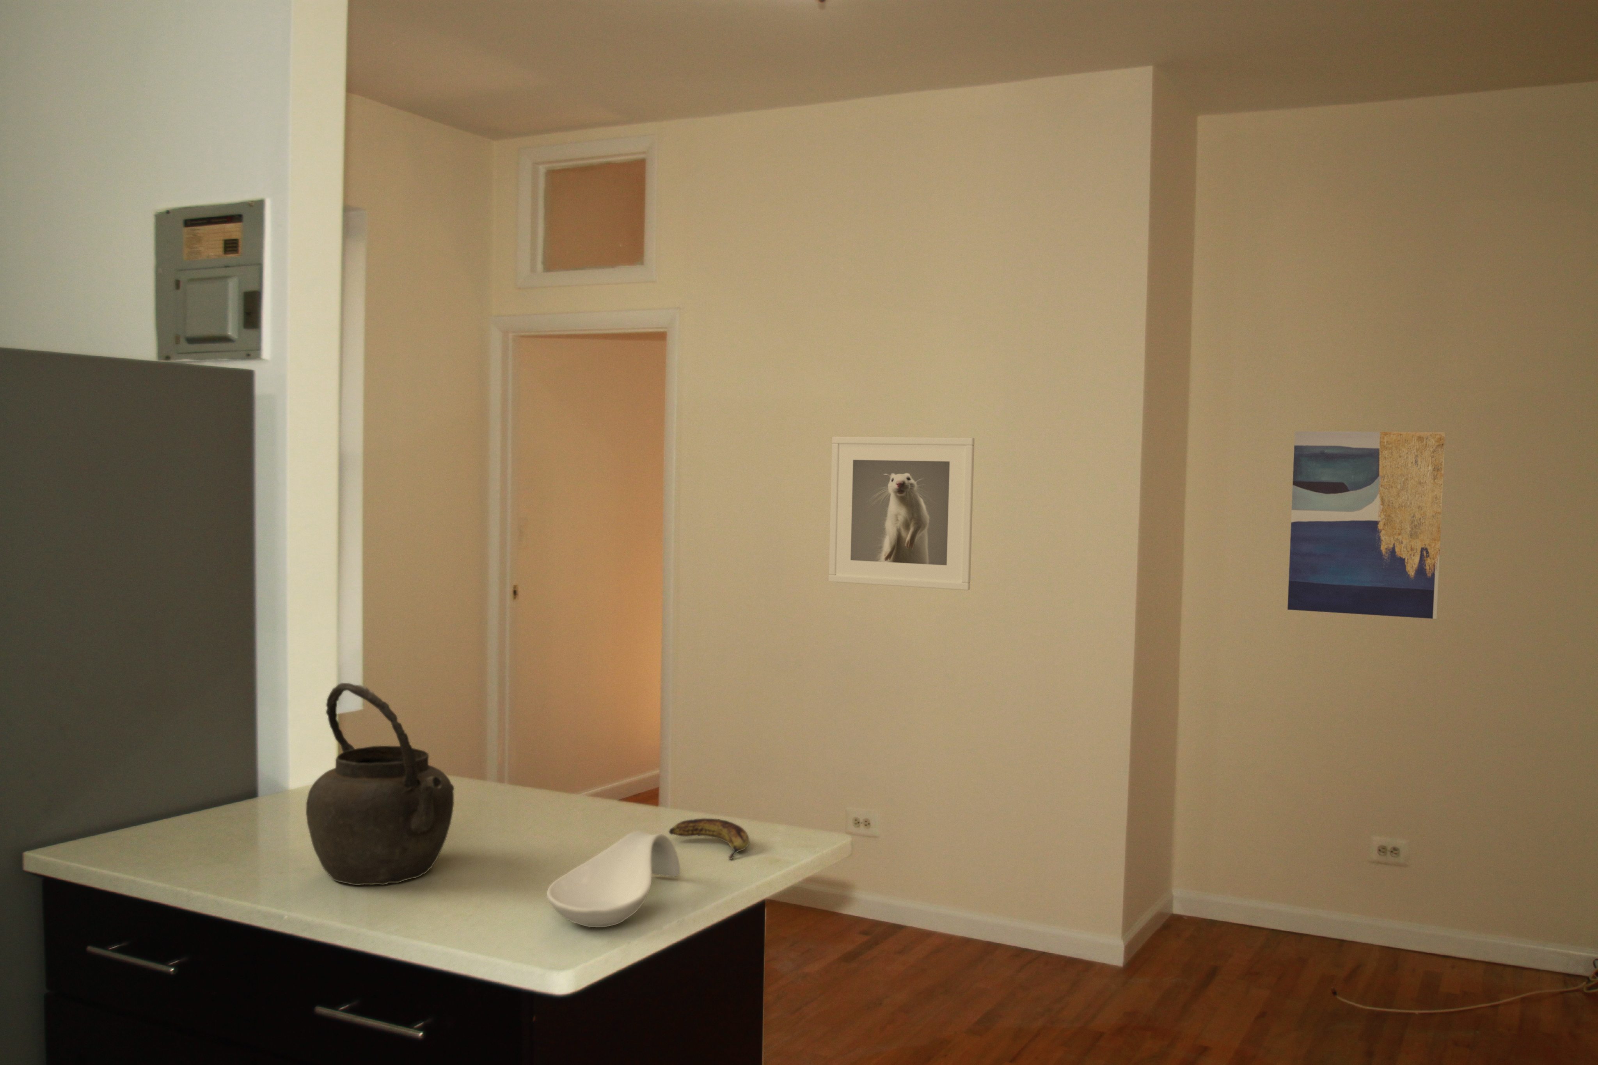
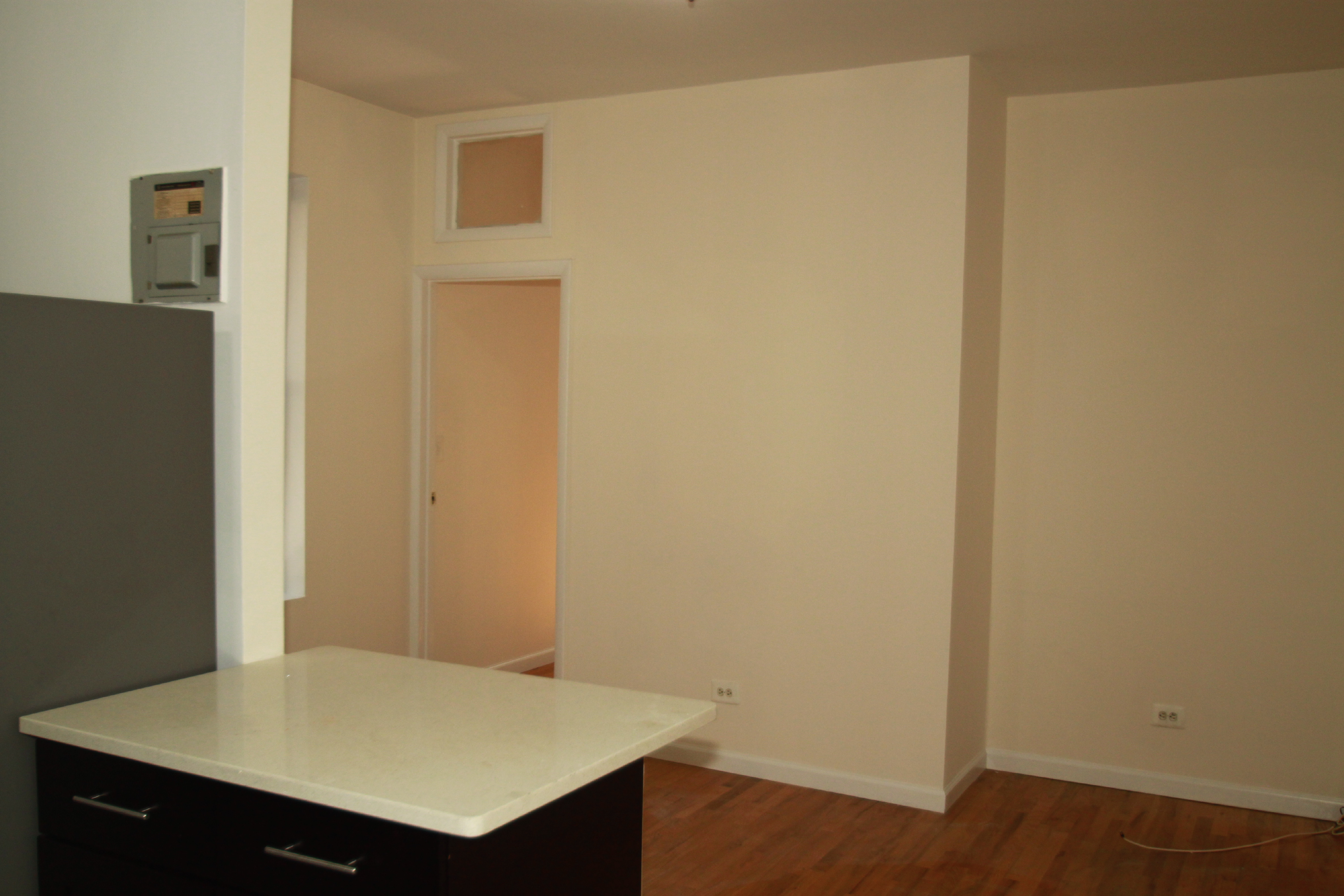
- banana [668,818,750,859]
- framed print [829,436,975,591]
- kettle [306,682,455,886]
- spoon rest [547,831,681,928]
- wall art [1286,431,1446,619]
